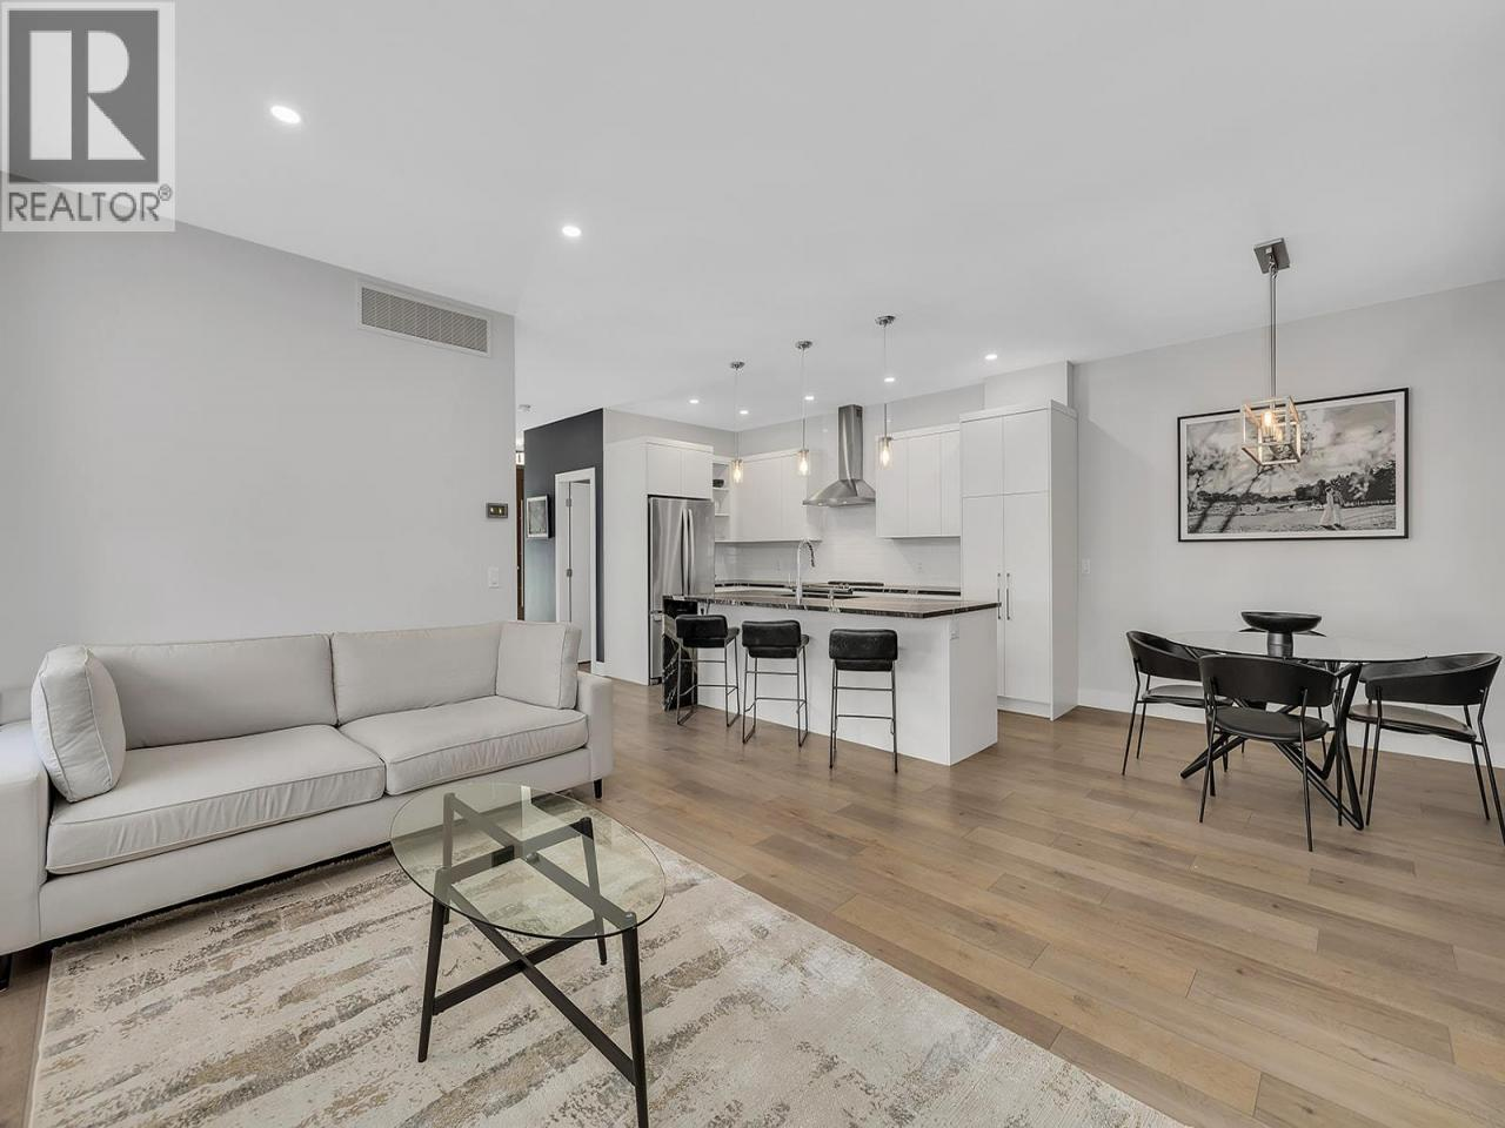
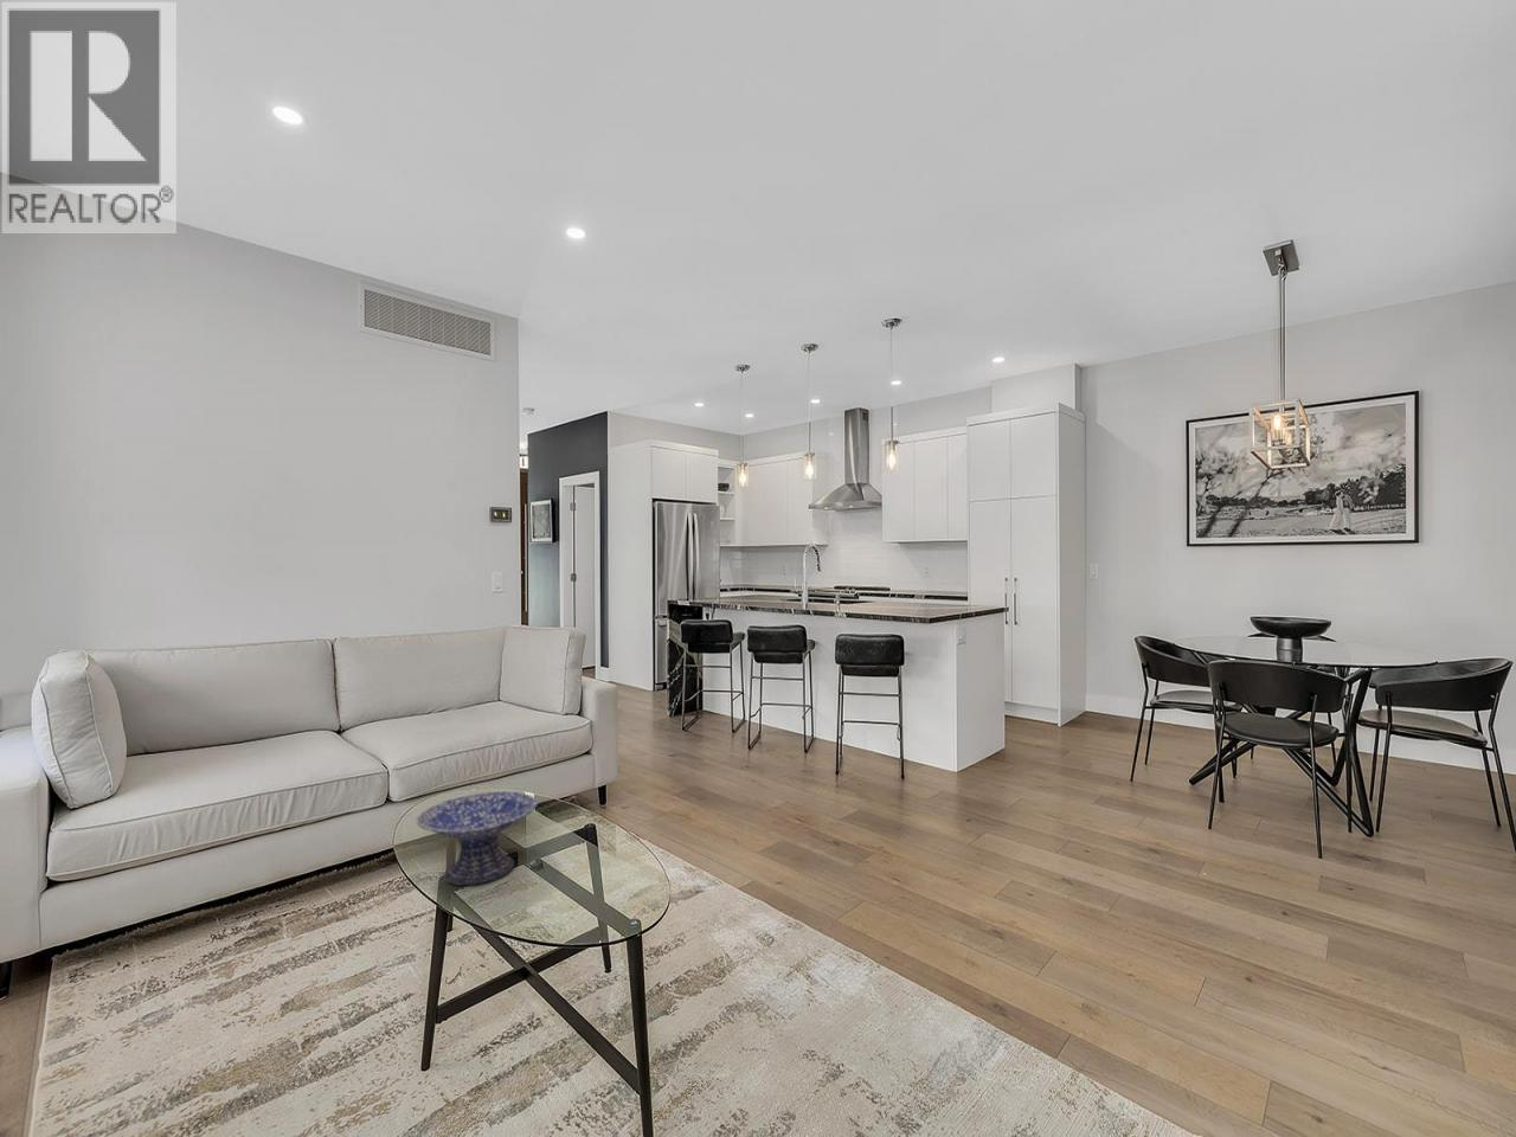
+ decorative bowl [415,789,538,886]
